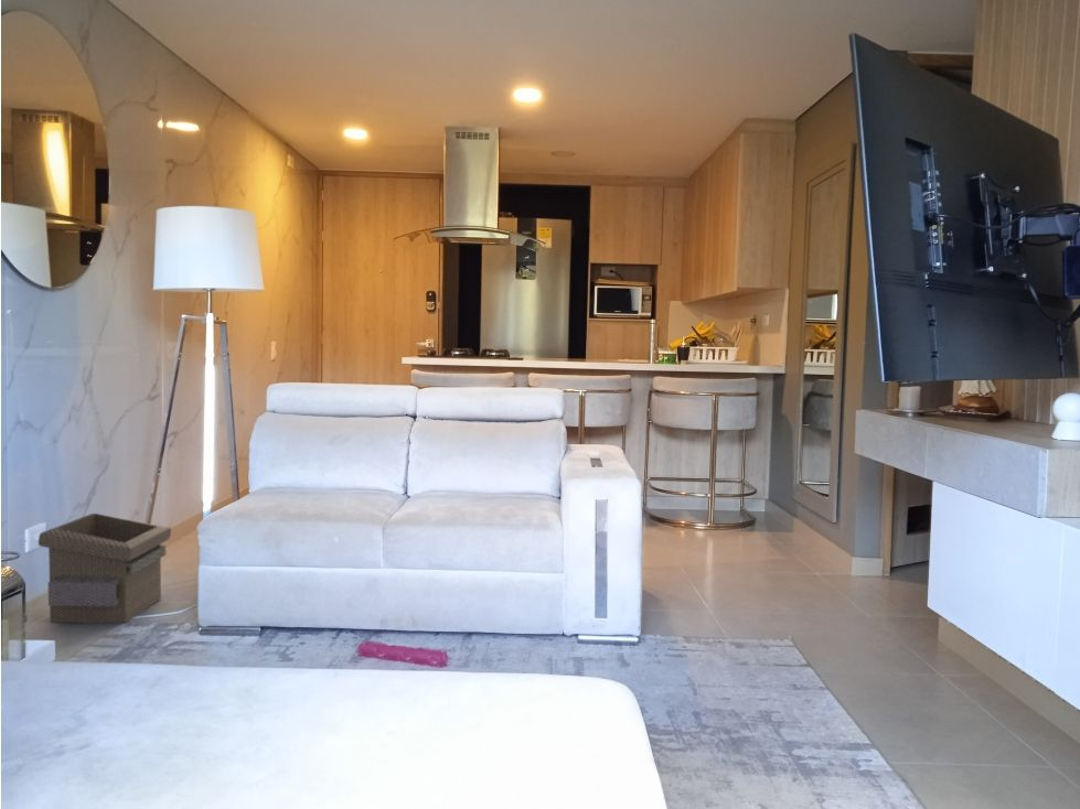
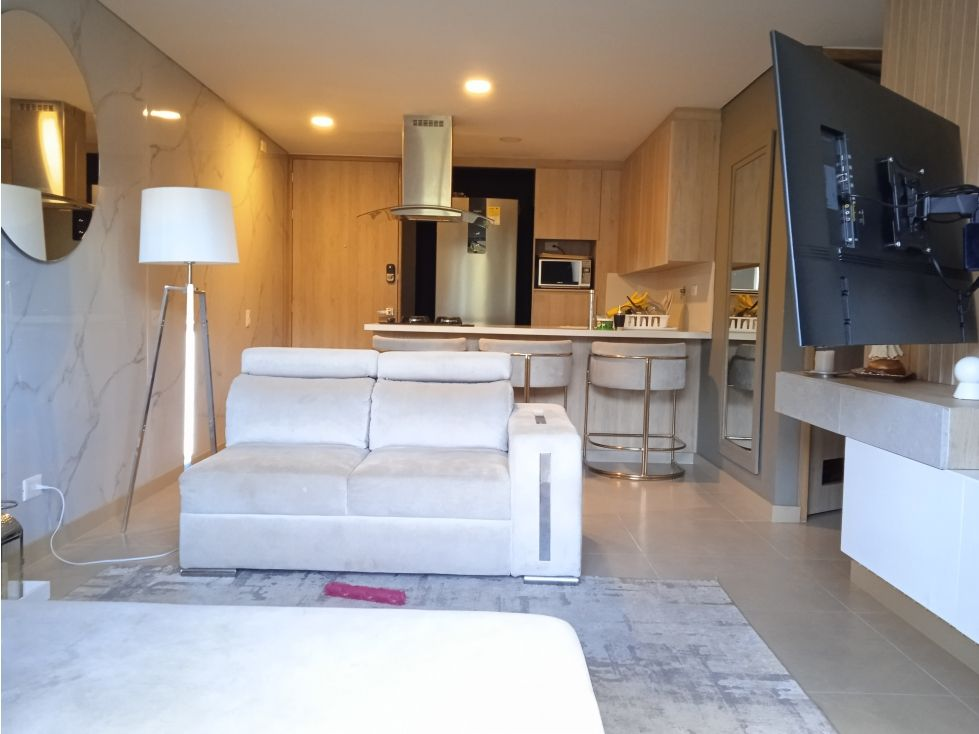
- storage basket [38,513,172,624]
